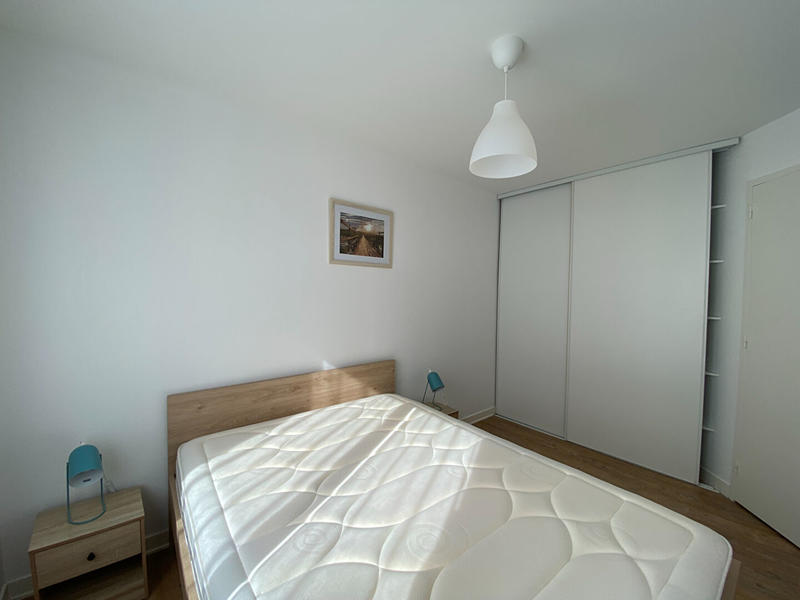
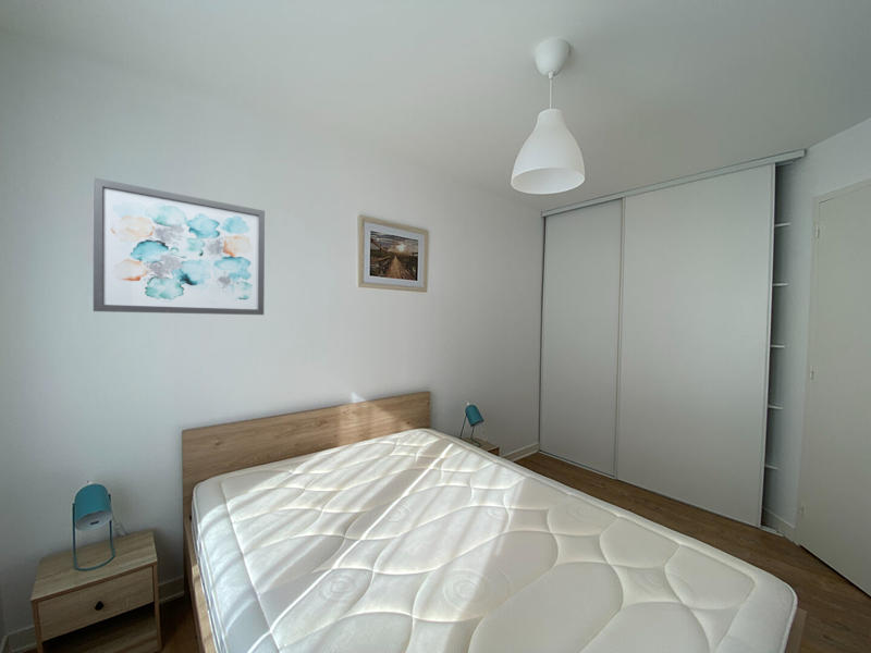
+ wall art [93,176,266,316]
